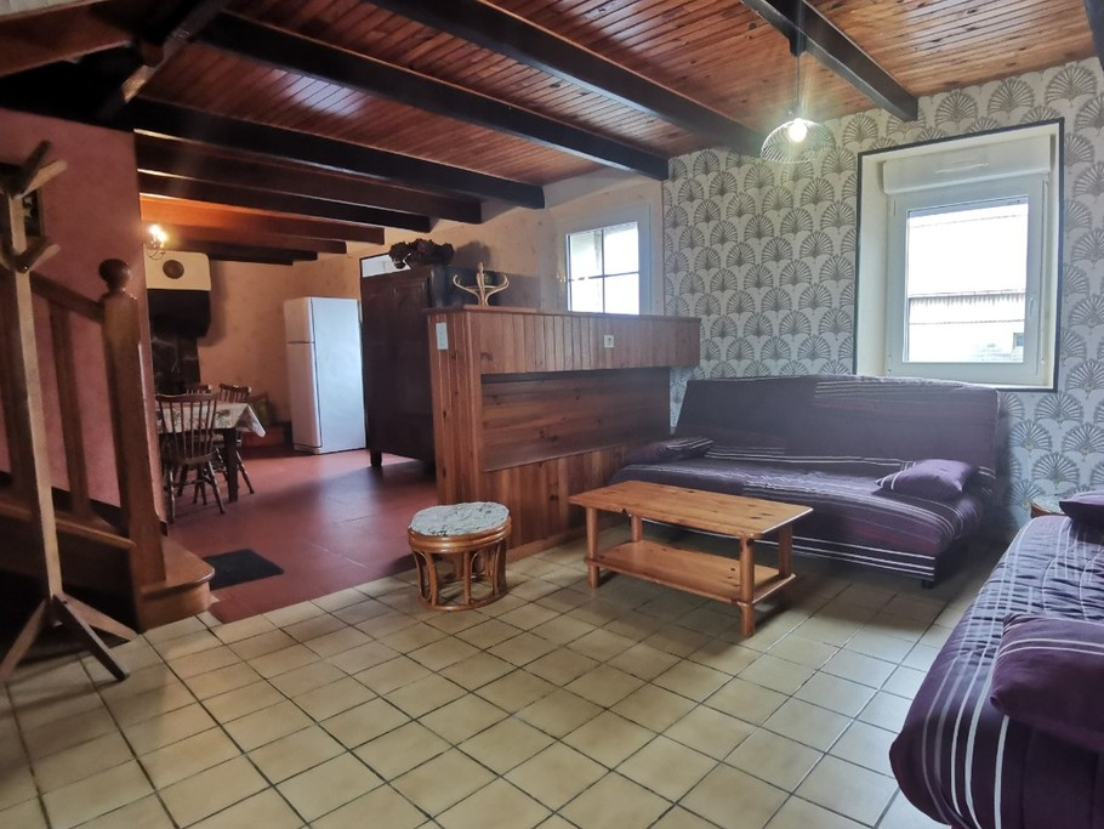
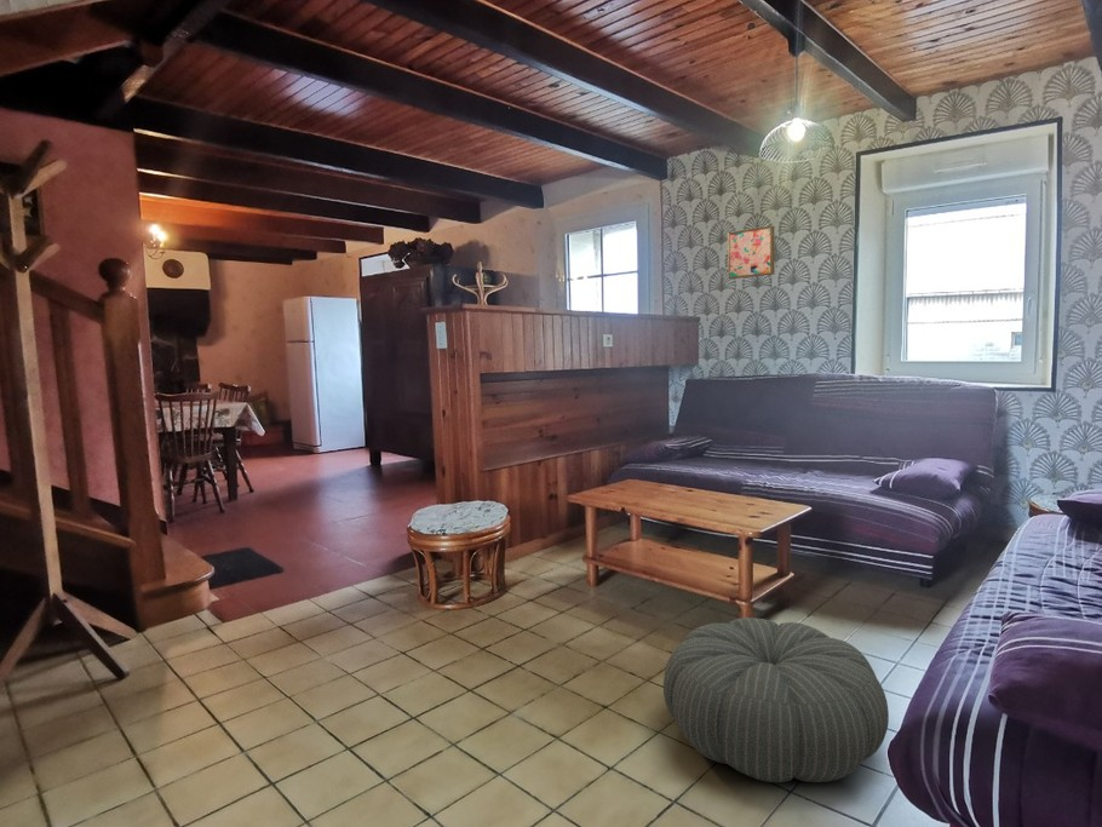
+ pouf [662,616,890,783]
+ wall art [727,225,776,280]
